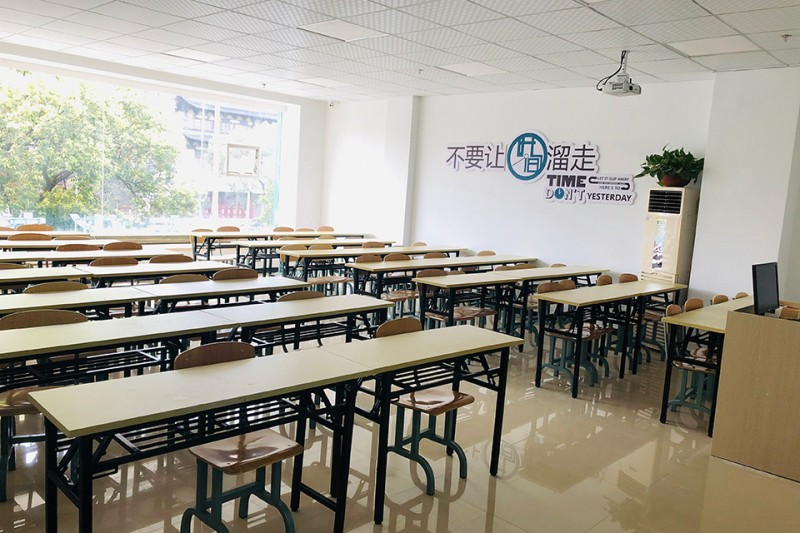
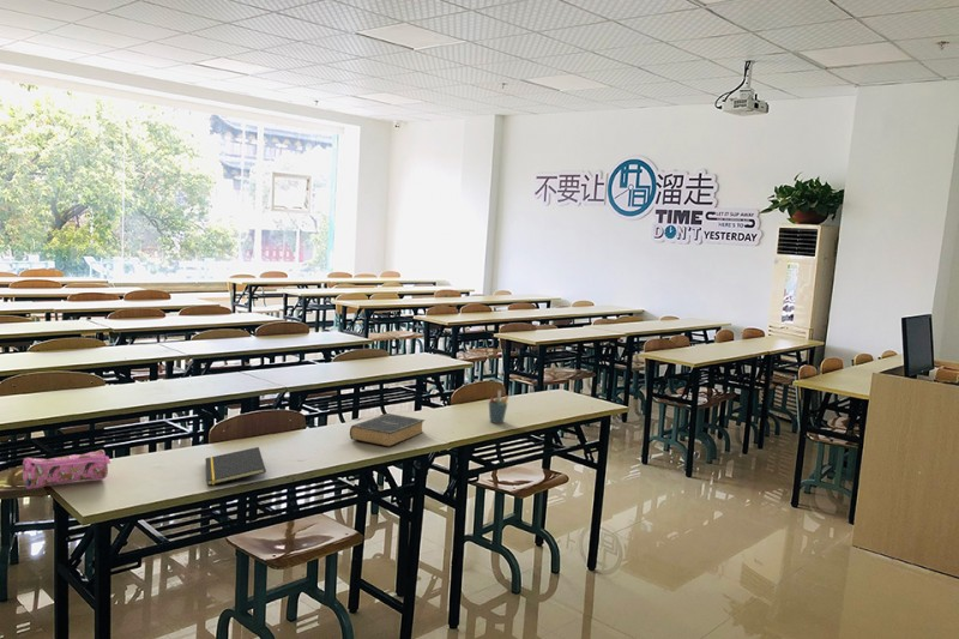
+ pencil case [22,448,111,490]
+ pen holder [488,388,509,424]
+ notepad [205,446,267,487]
+ book [349,412,426,448]
